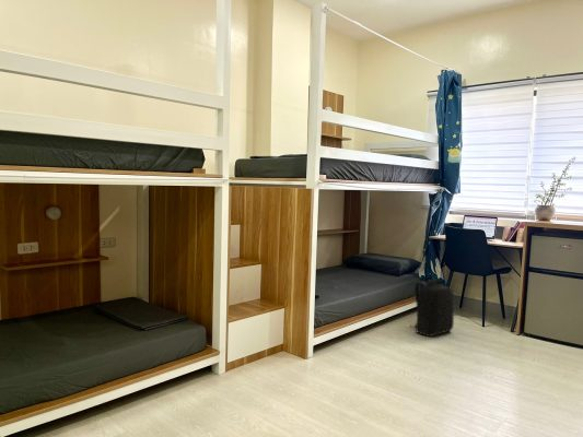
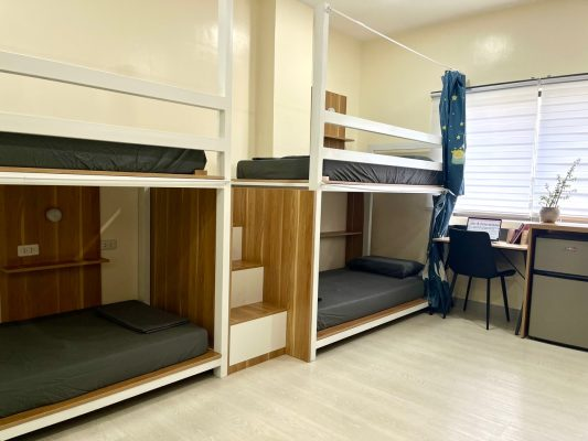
- backpack [410,277,455,338]
